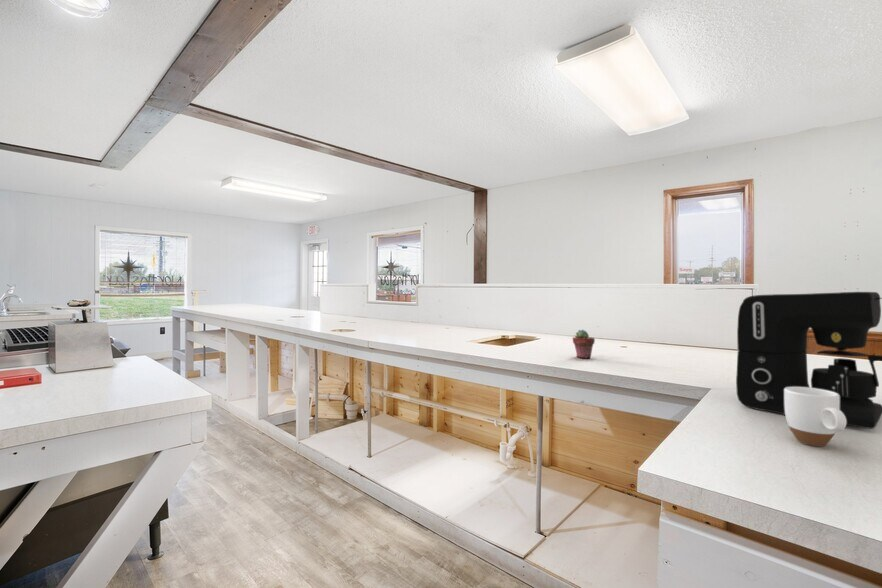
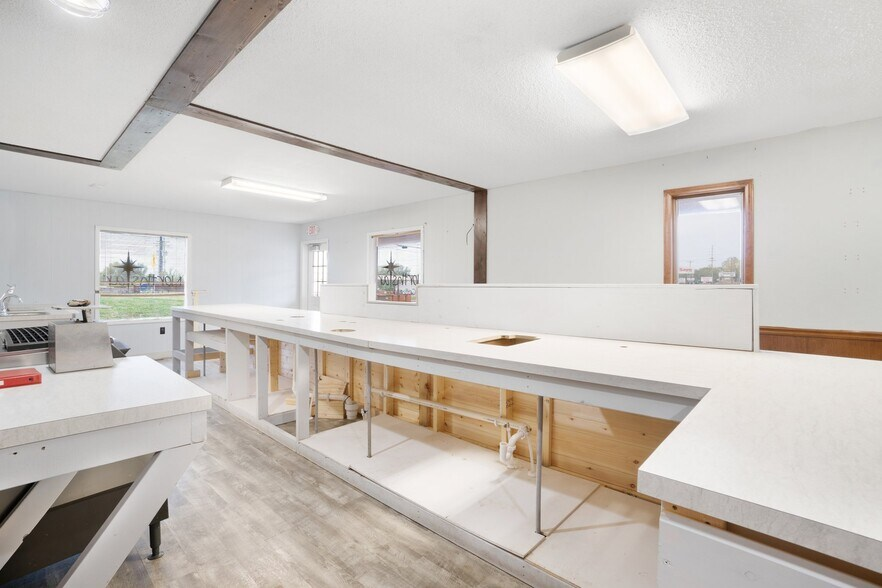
- potted succulent [572,329,596,359]
- mug [784,387,847,447]
- coffee maker [735,291,882,430]
